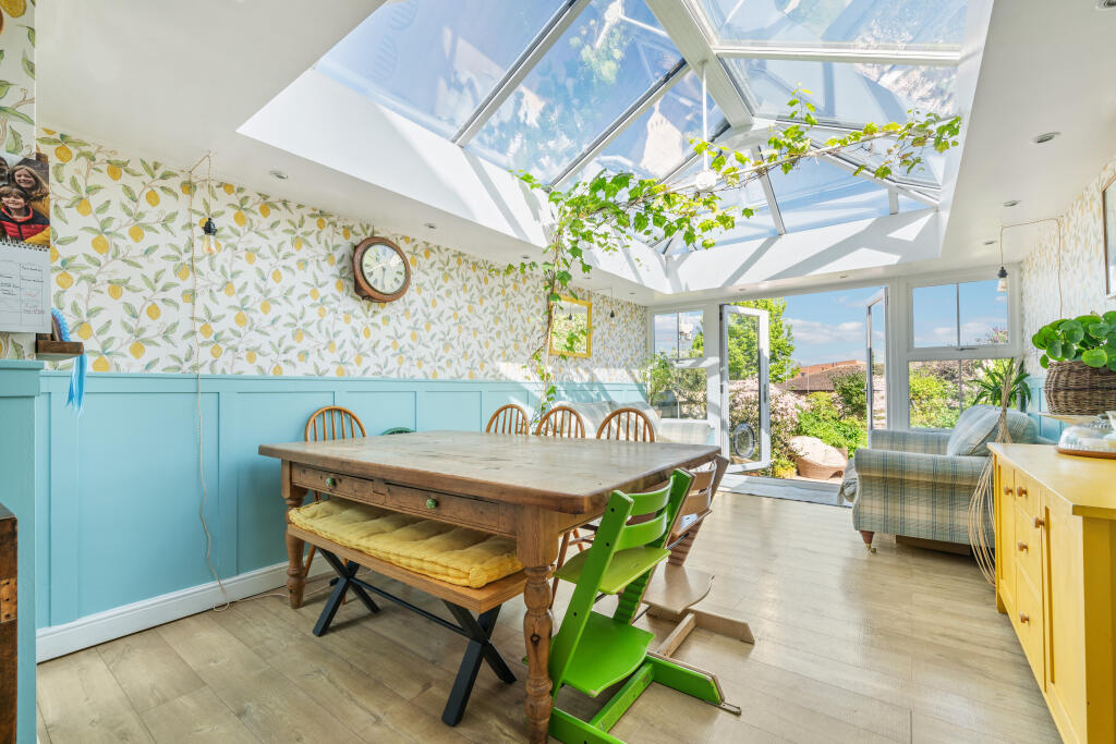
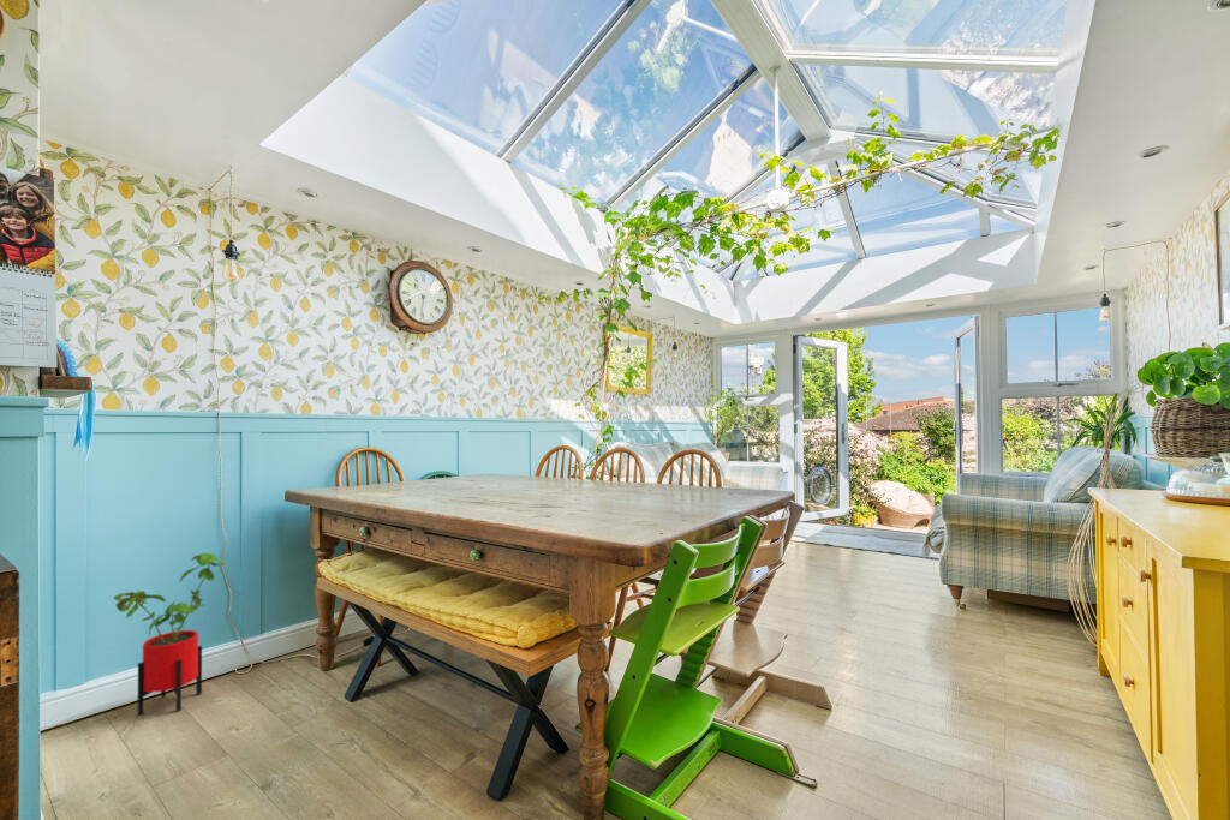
+ house plant [112,551,229,717]
